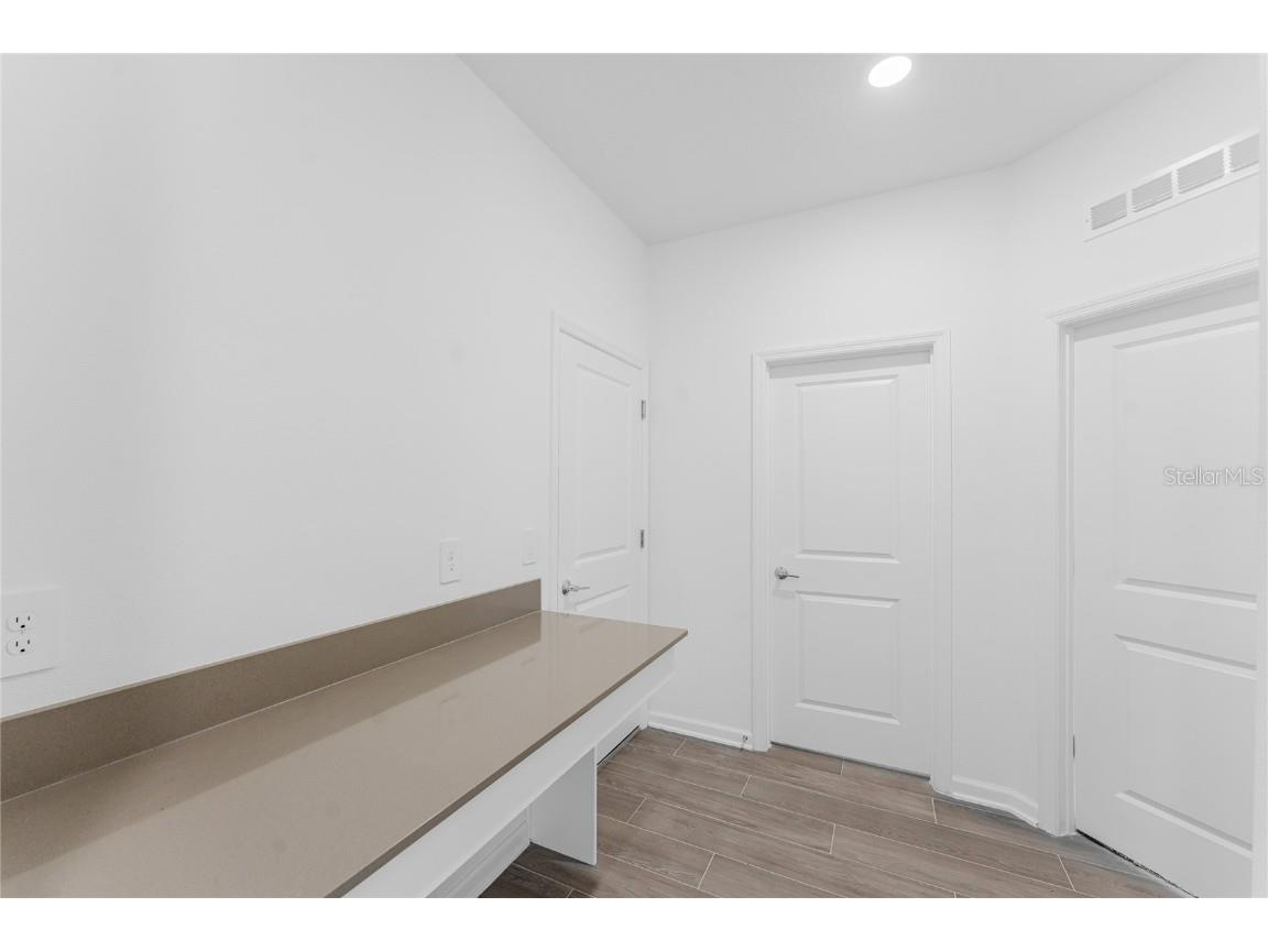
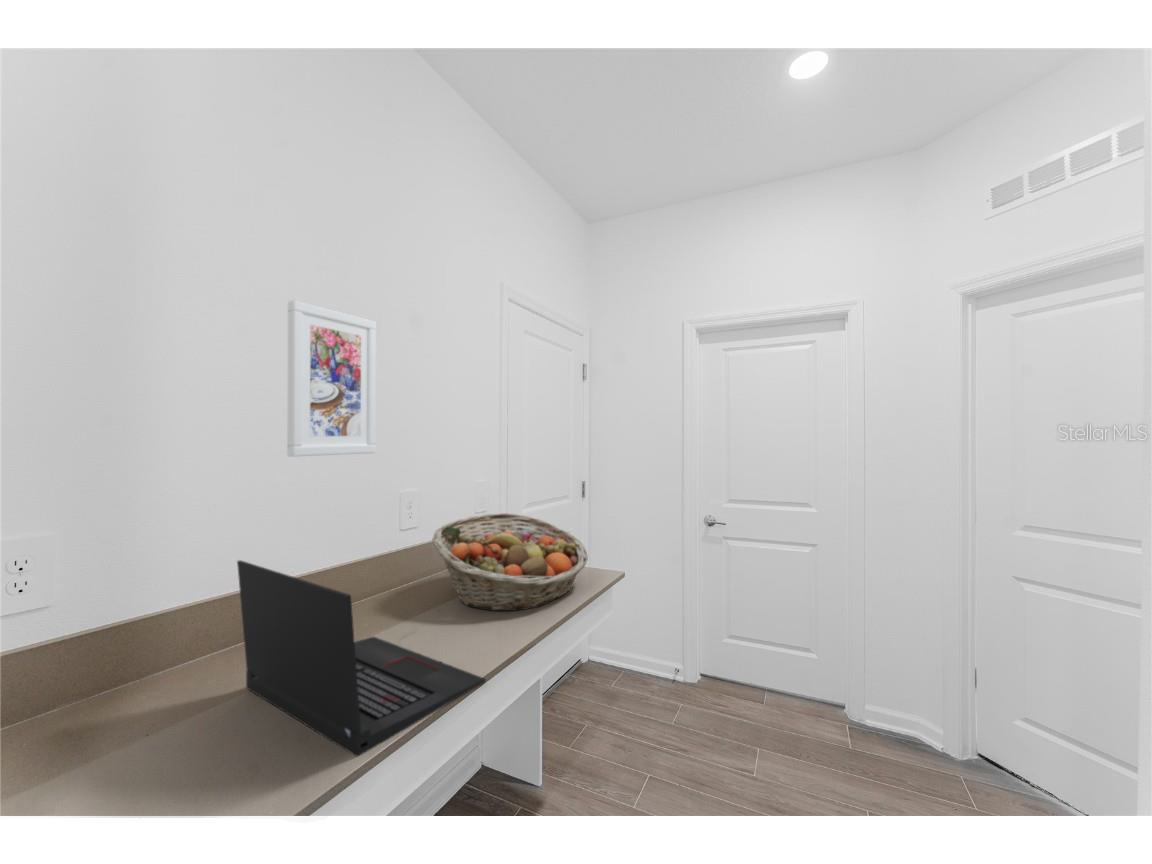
+ laptop [236,559,487,758]
+ fruit basket [431,512,589,612]
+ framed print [286,299,377,457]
